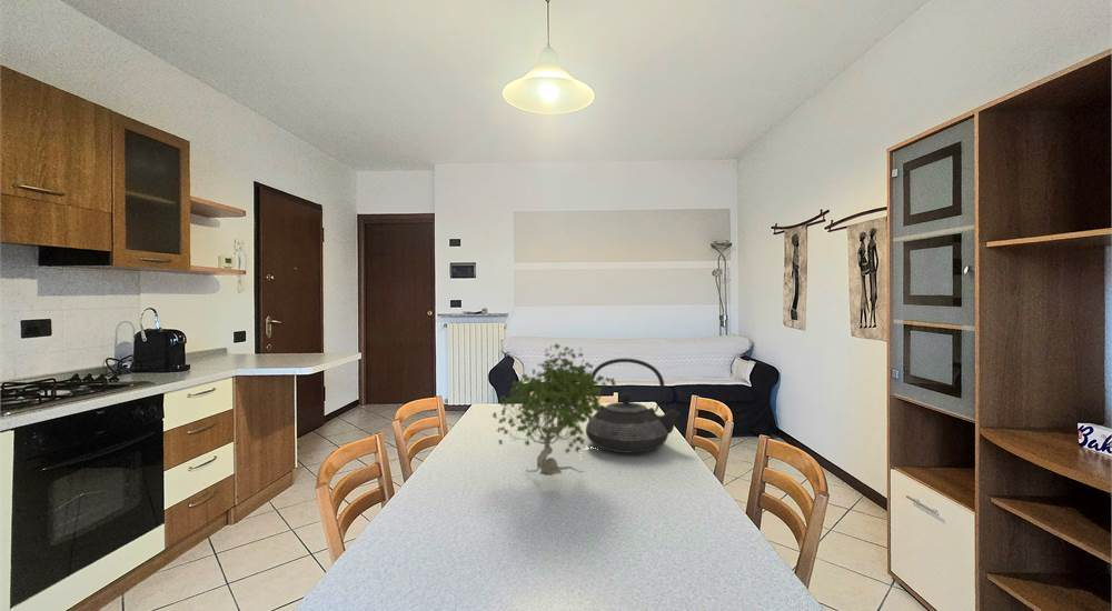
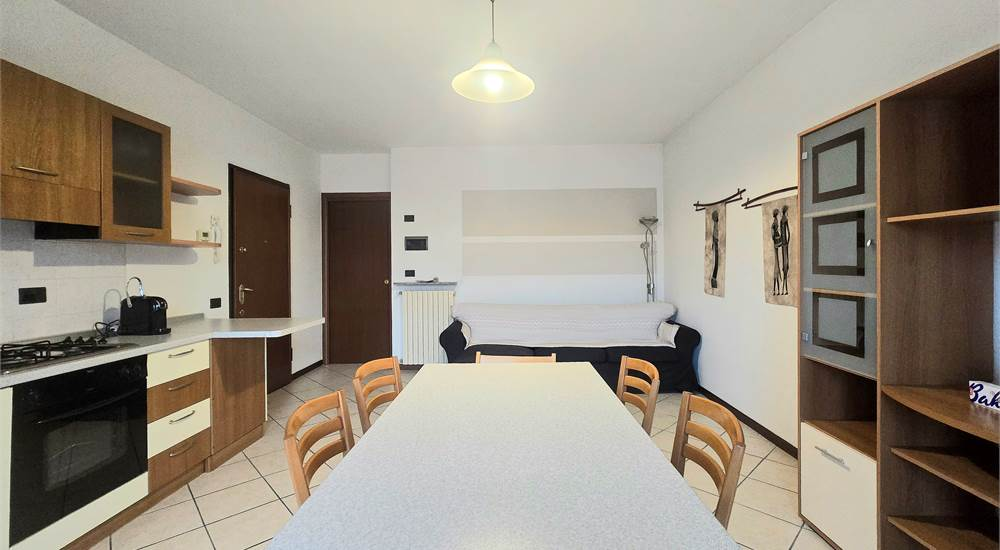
- teapot [585,358,681,453]
- plant [492,342,617,477]
